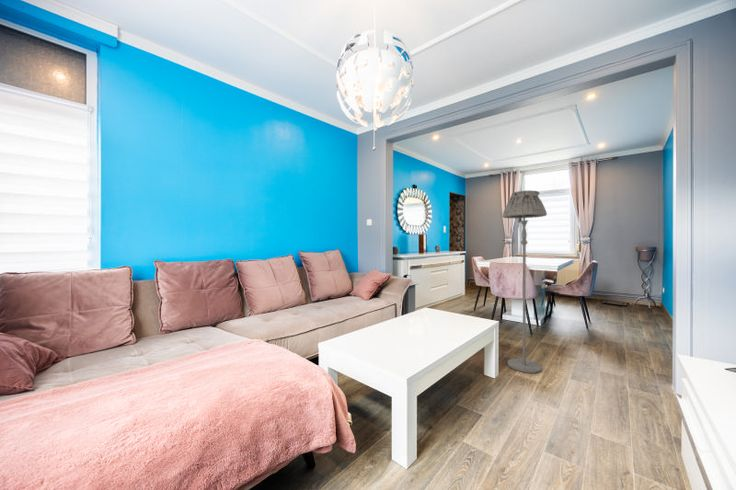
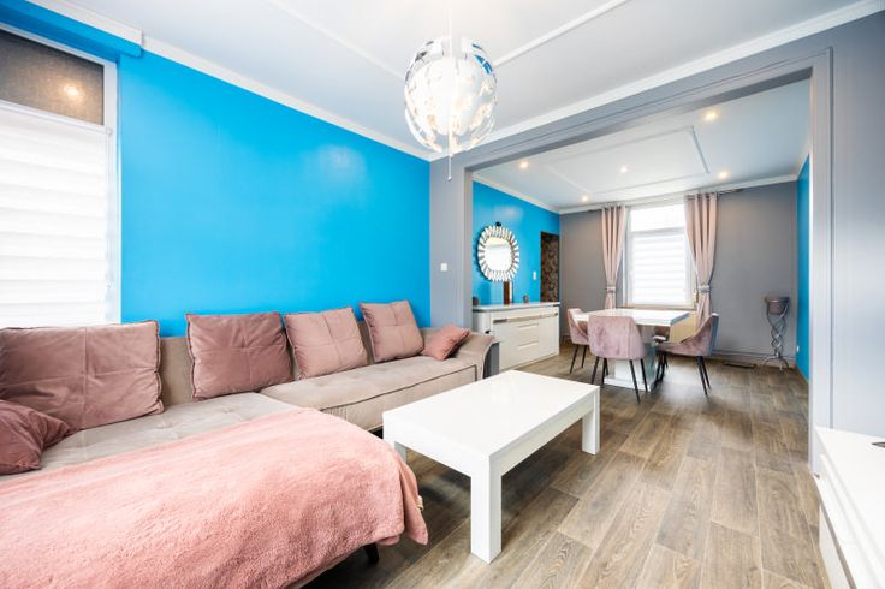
- floor lamp [501,189,548,374]
